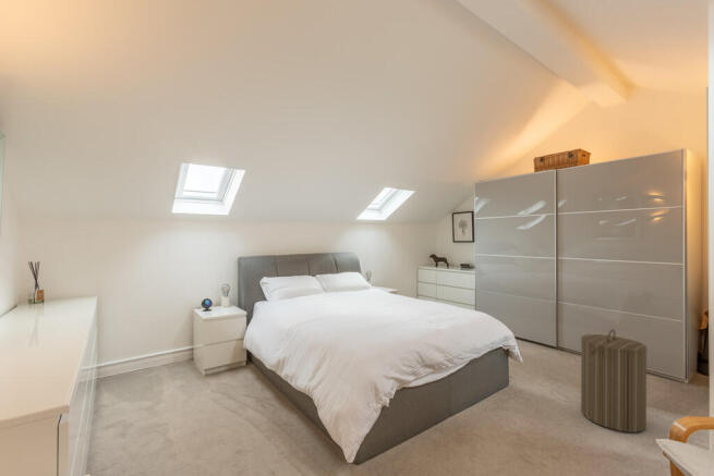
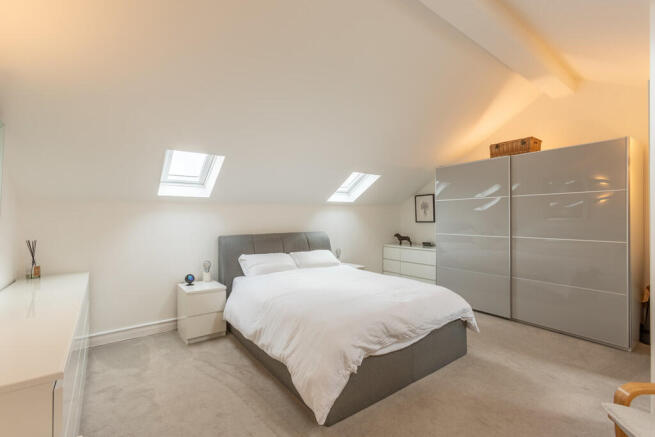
- laundry hamper [580,328,649,434]
